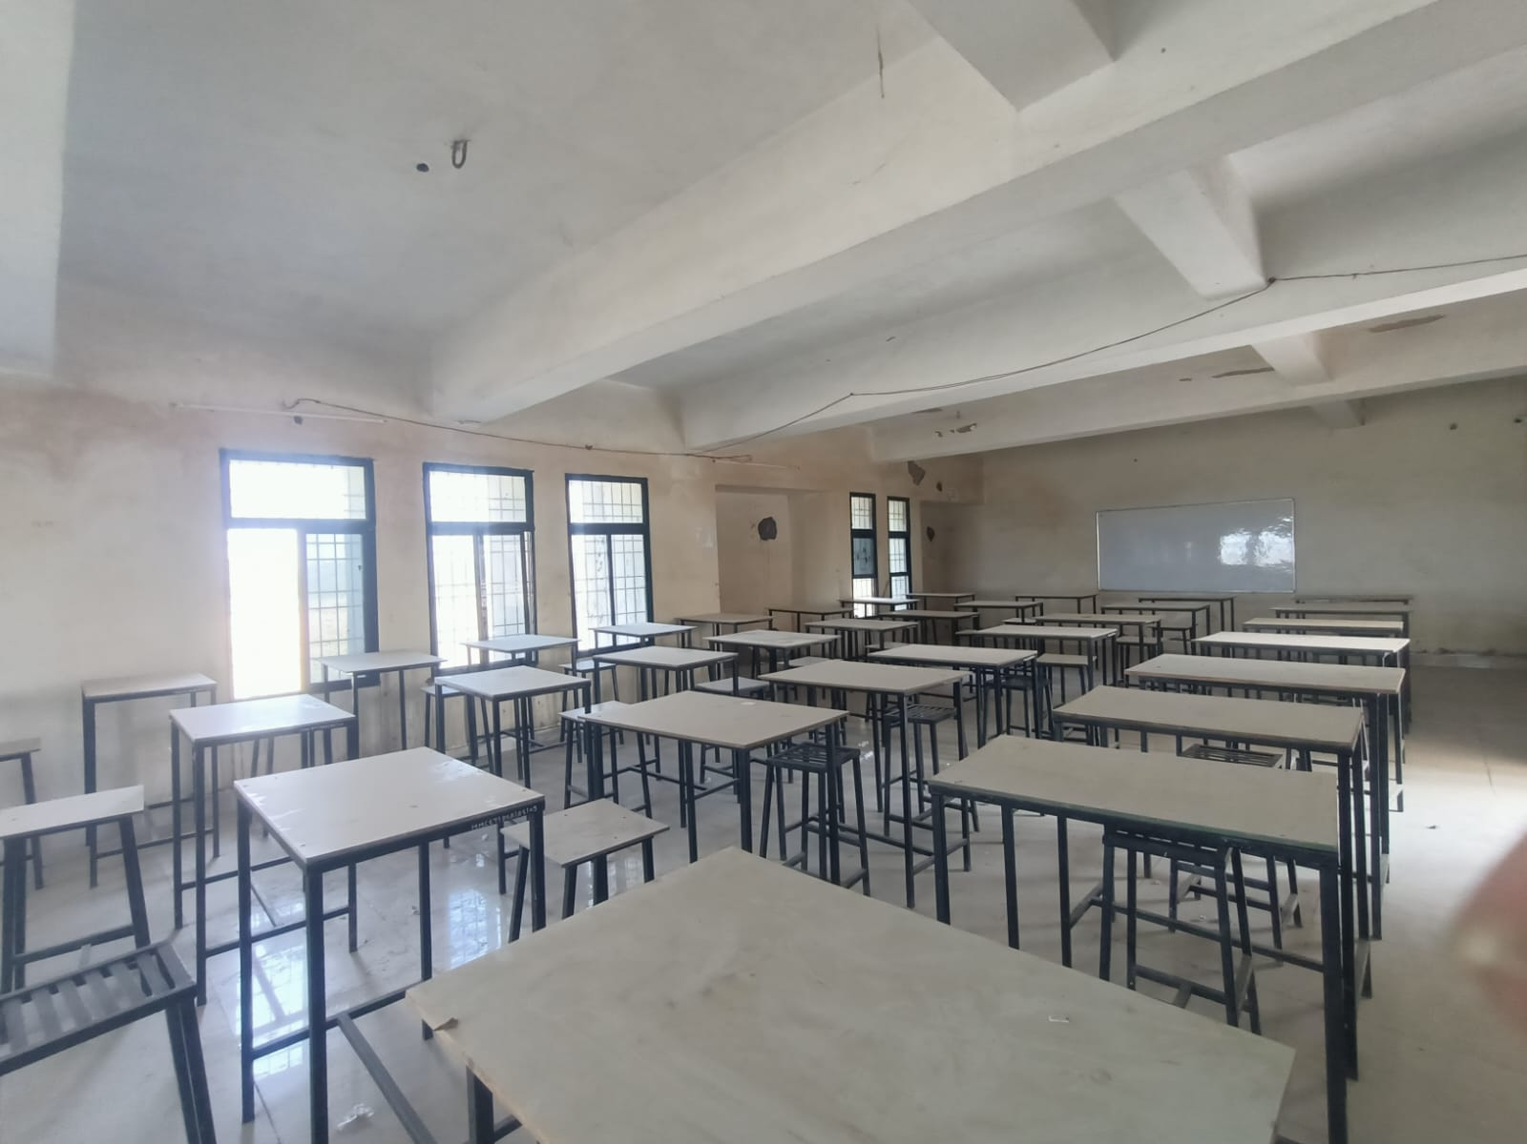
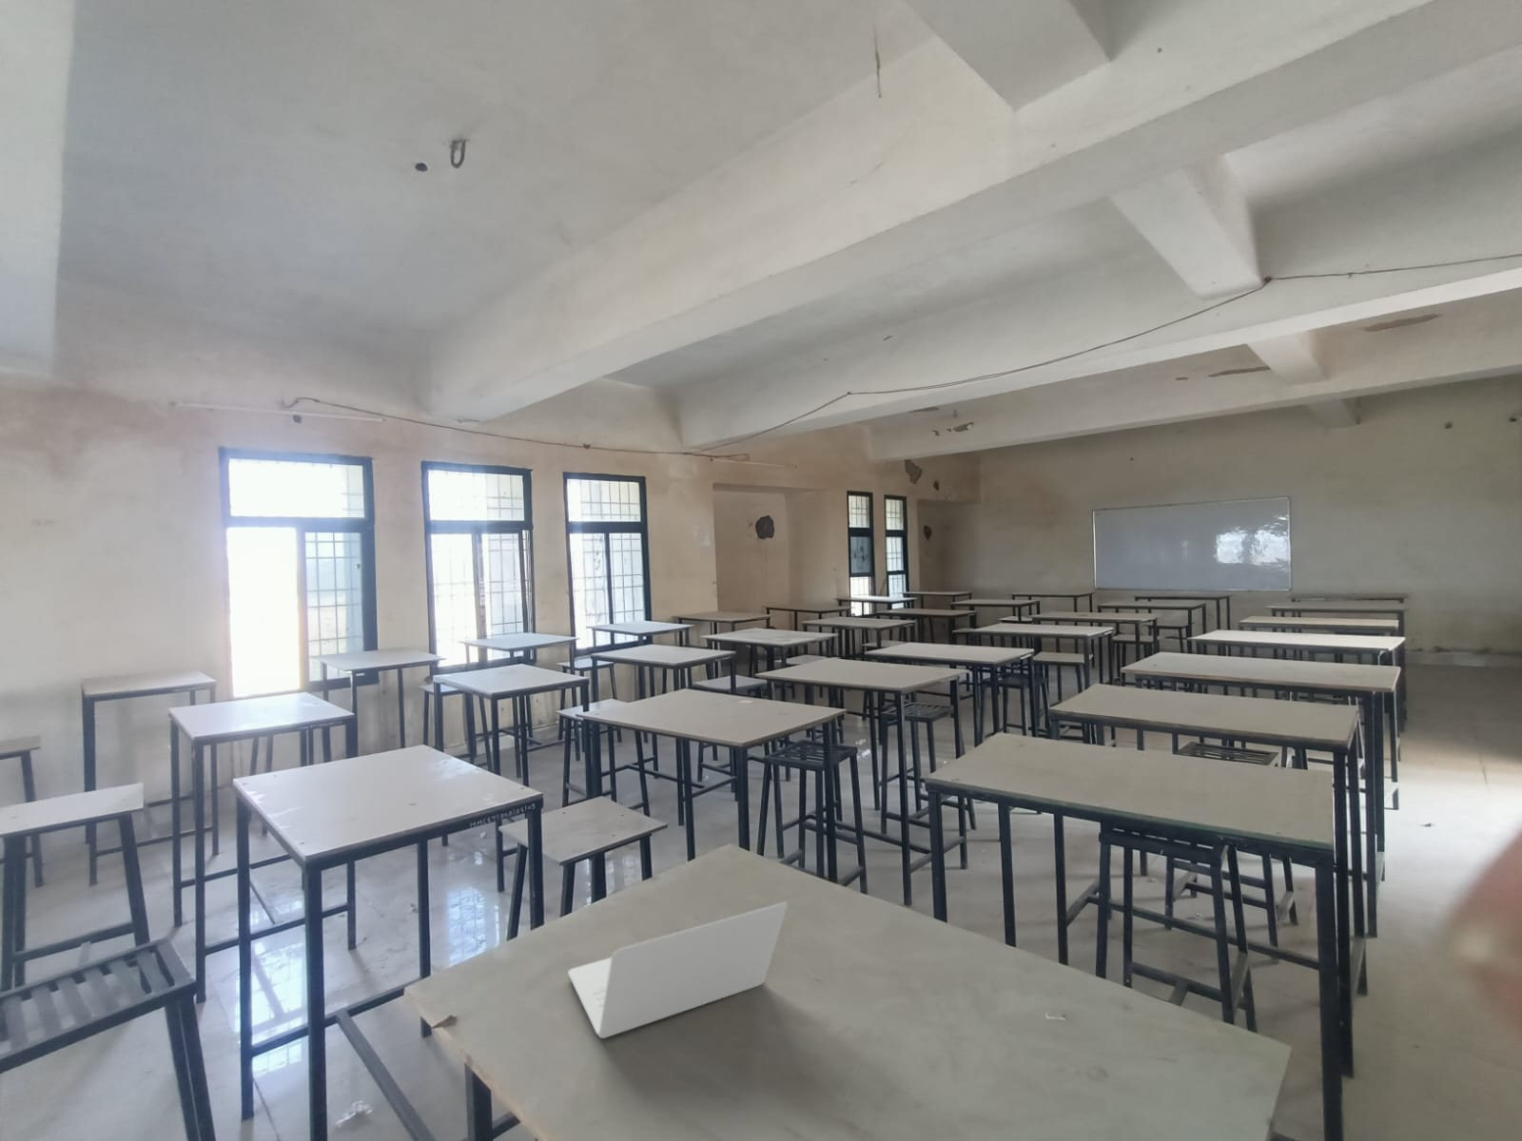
+ laptop [567,900,789,1039]
